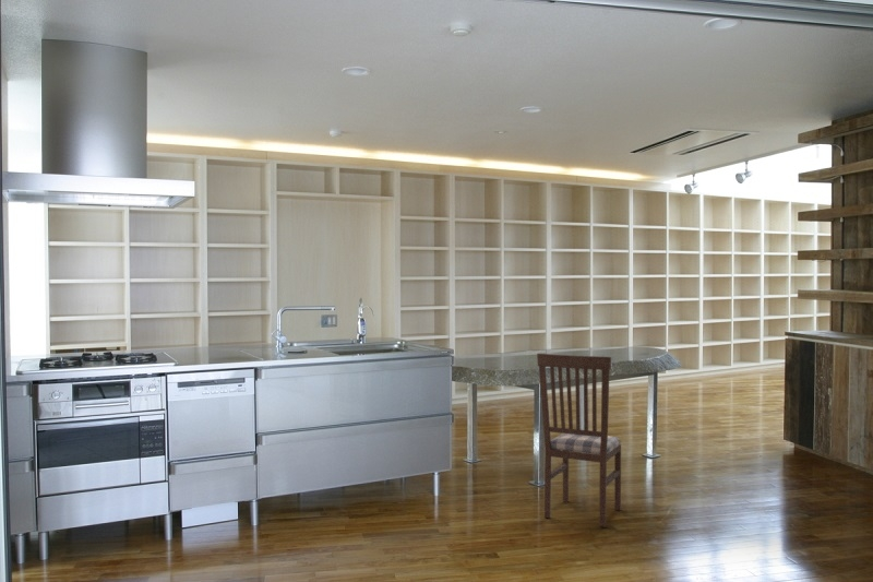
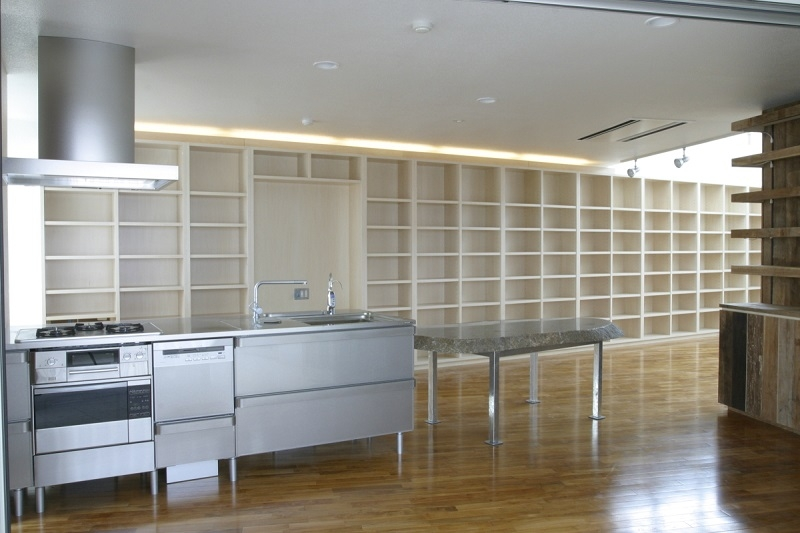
- dining chair [536,353,622,528]
